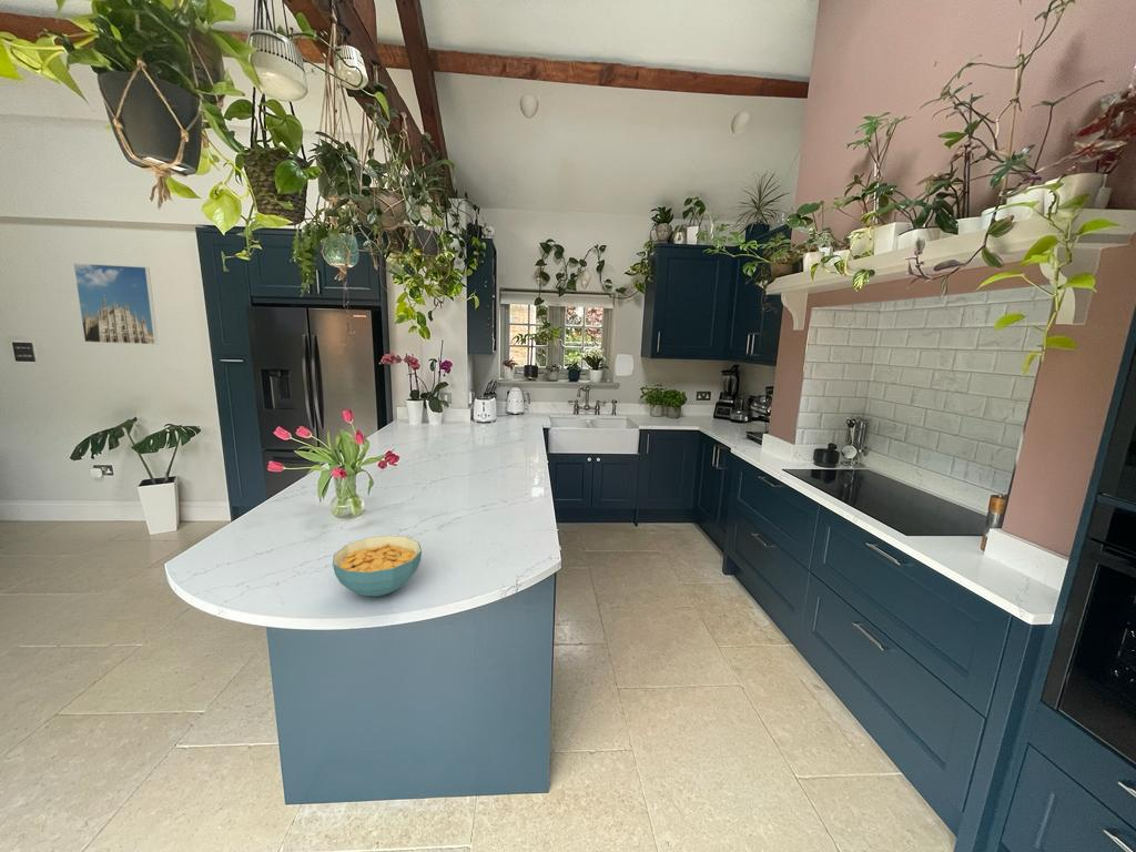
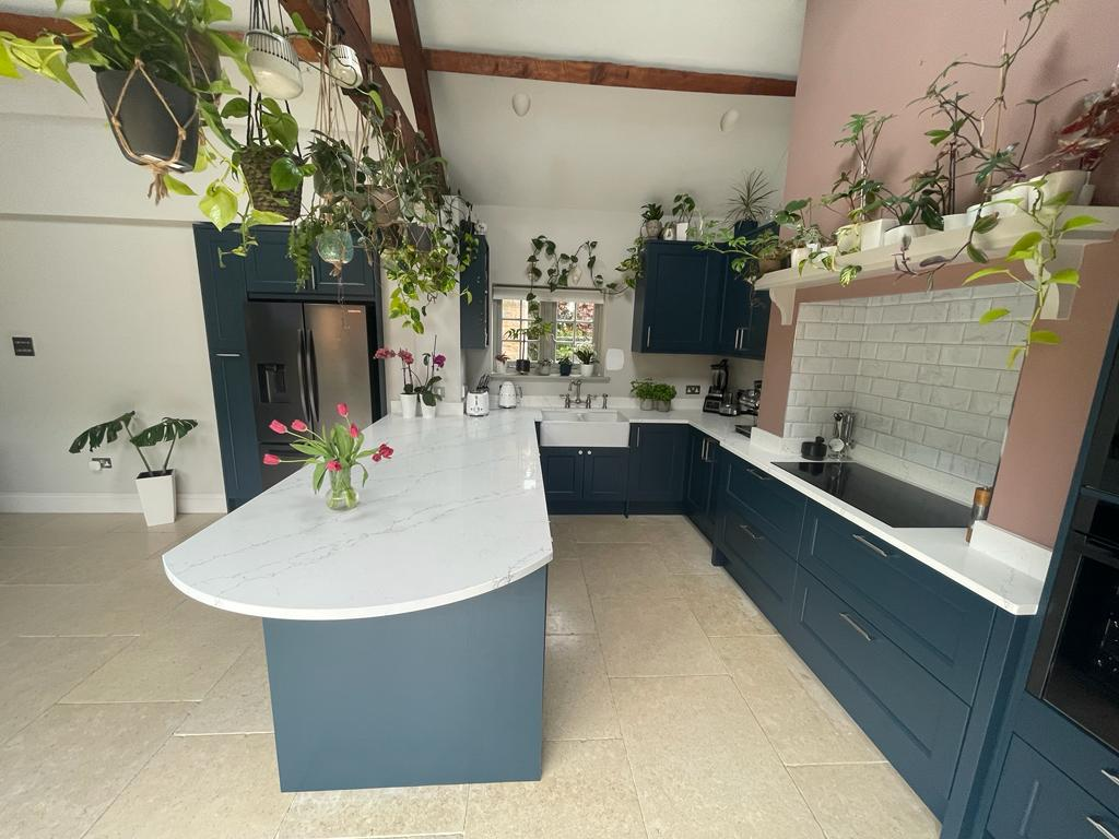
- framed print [72,262,159,345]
- cereal bowl [332,535,423,598]
